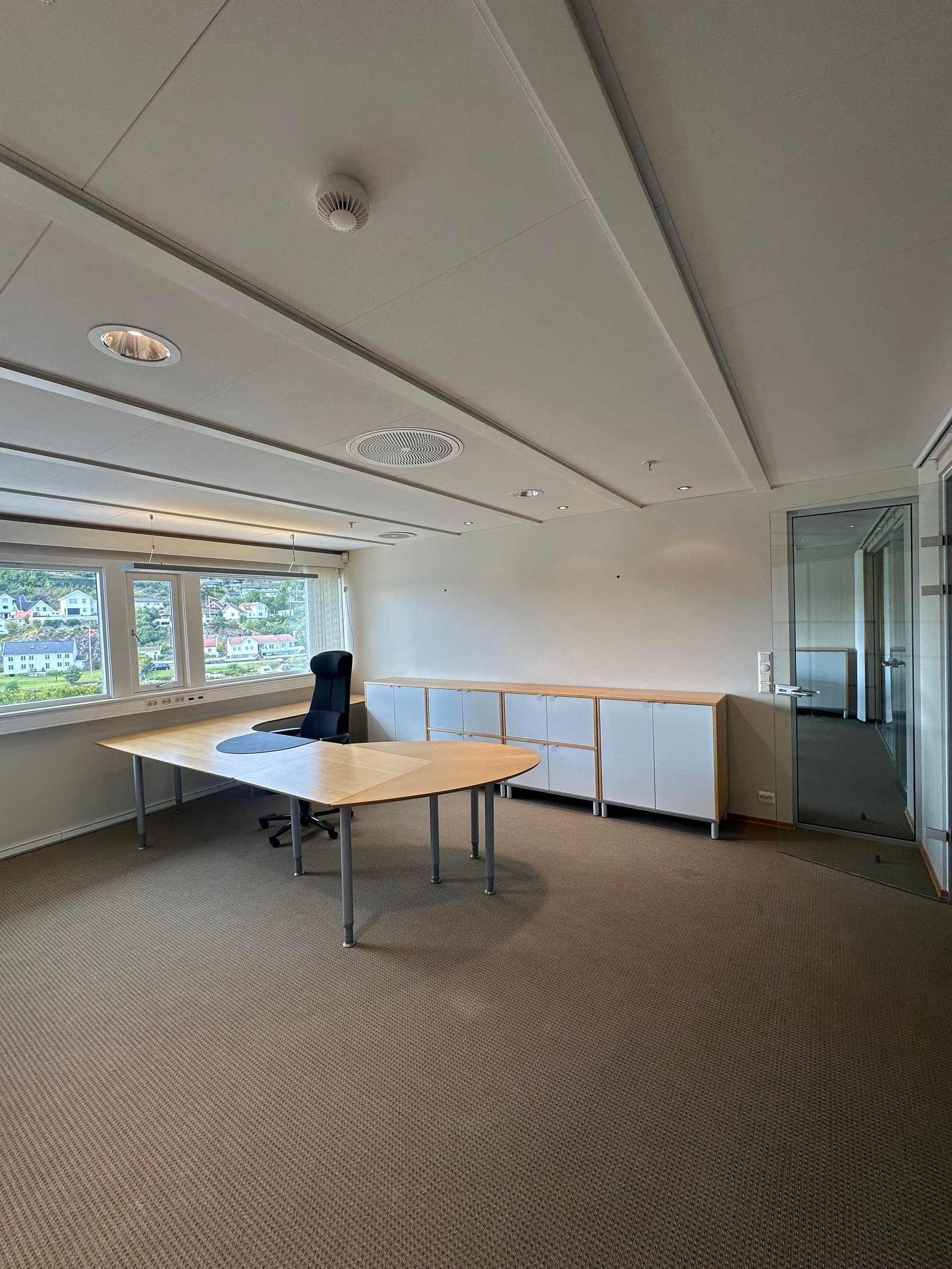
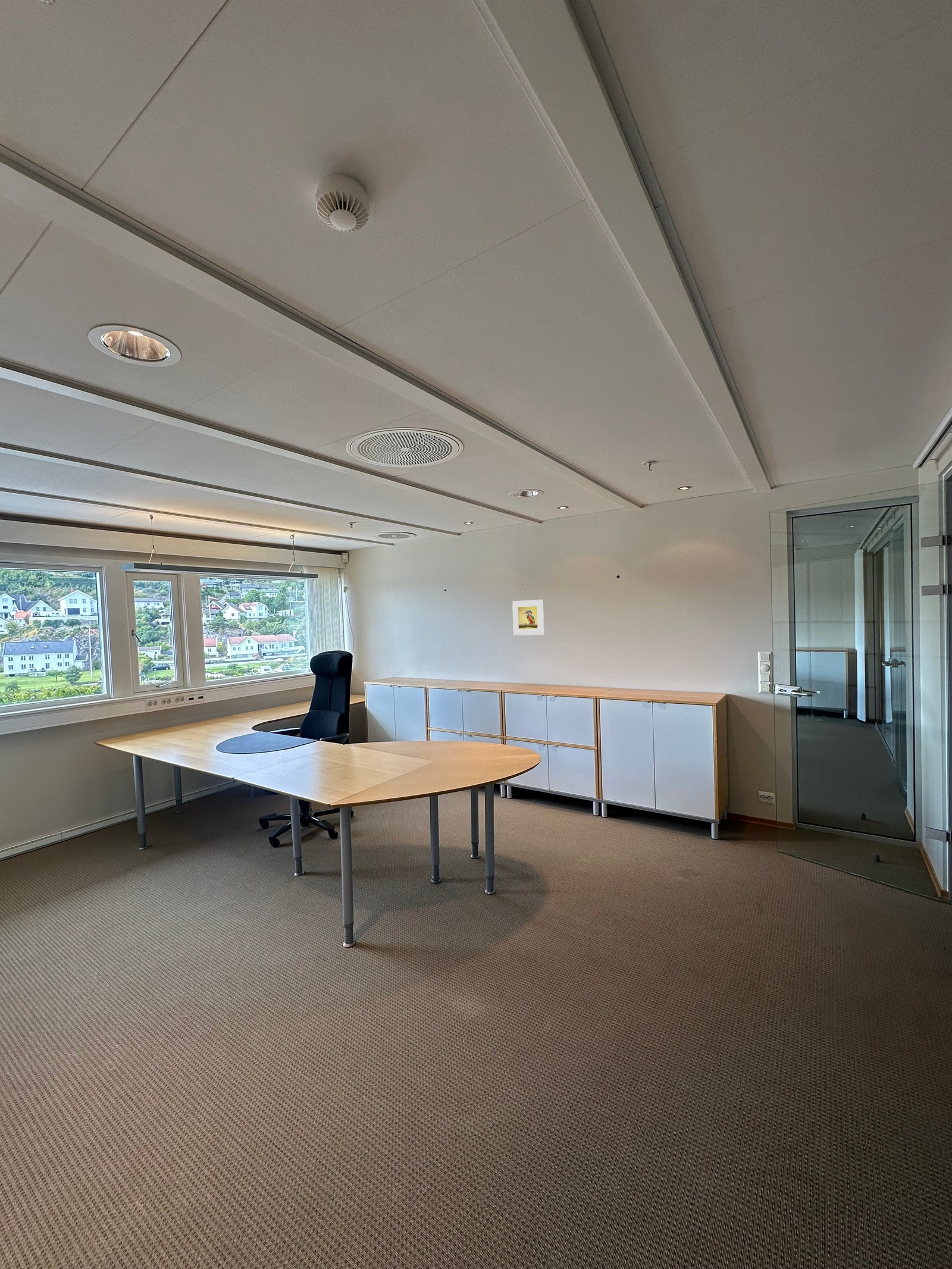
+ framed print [512,599,544,636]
